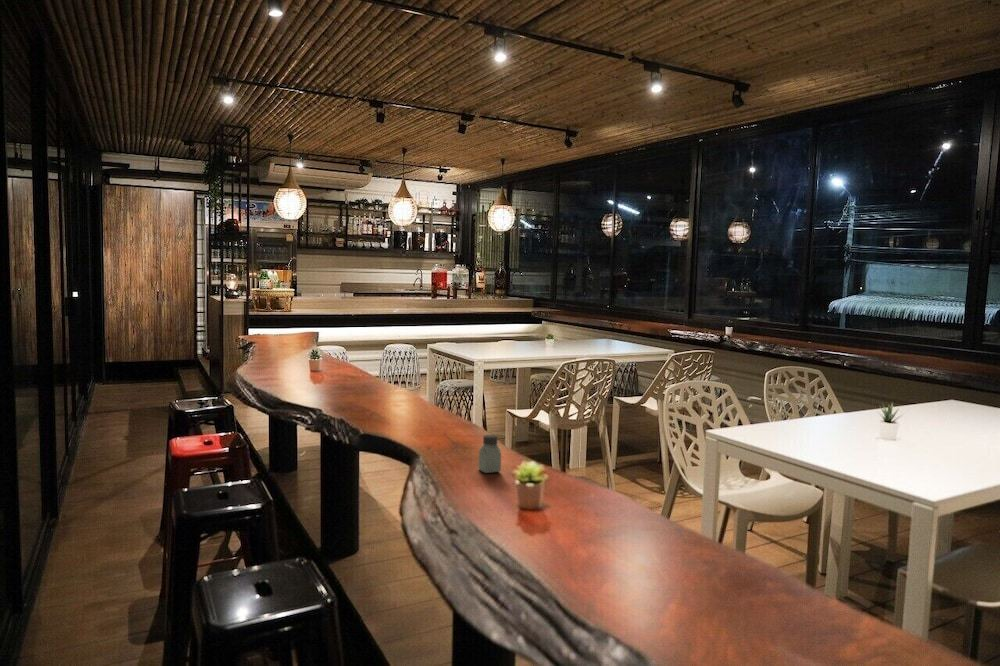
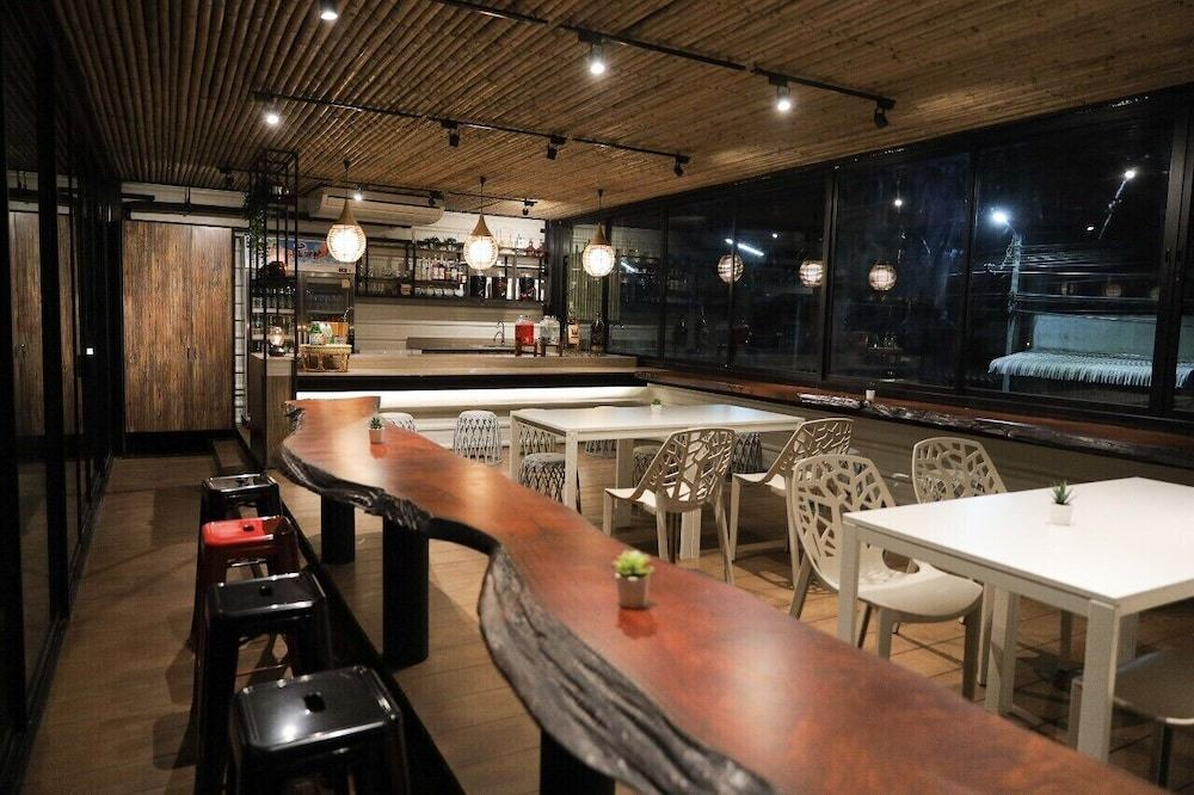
- saltshaker [477,433,502,474]
